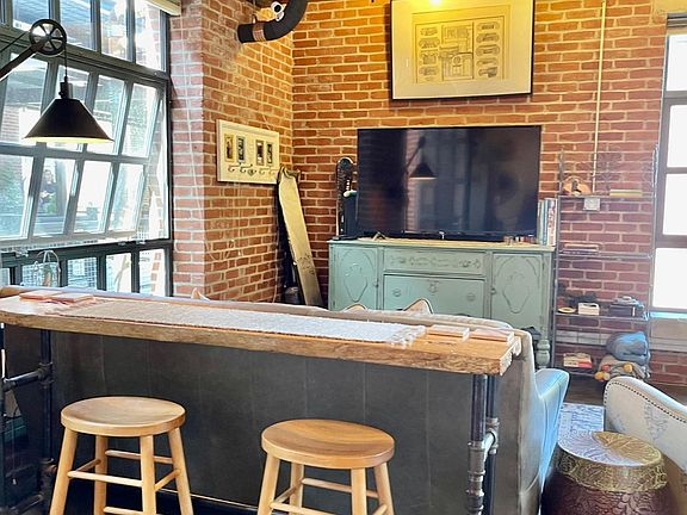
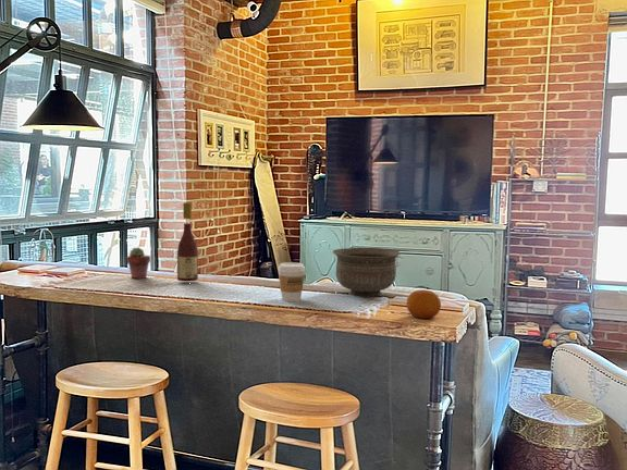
+ coffee cup [278,261,306,302]
+ potted succulent [125,246,151,280]
+ wine bottle [176,201,199,282]
+ bowl [332,247,402,298]
+ fruit [406,288,442,320]
